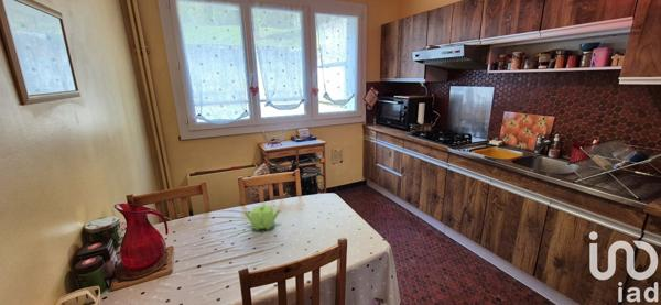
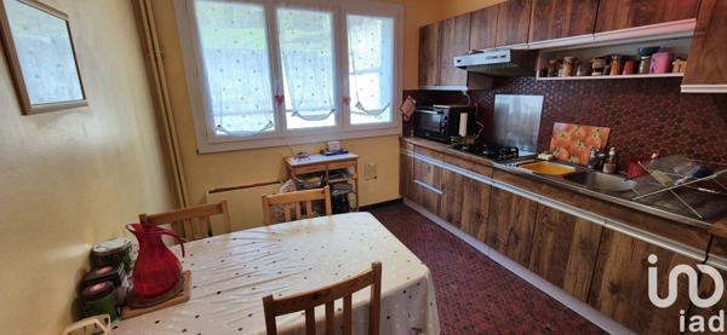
- teapot [243,204,281,231]
